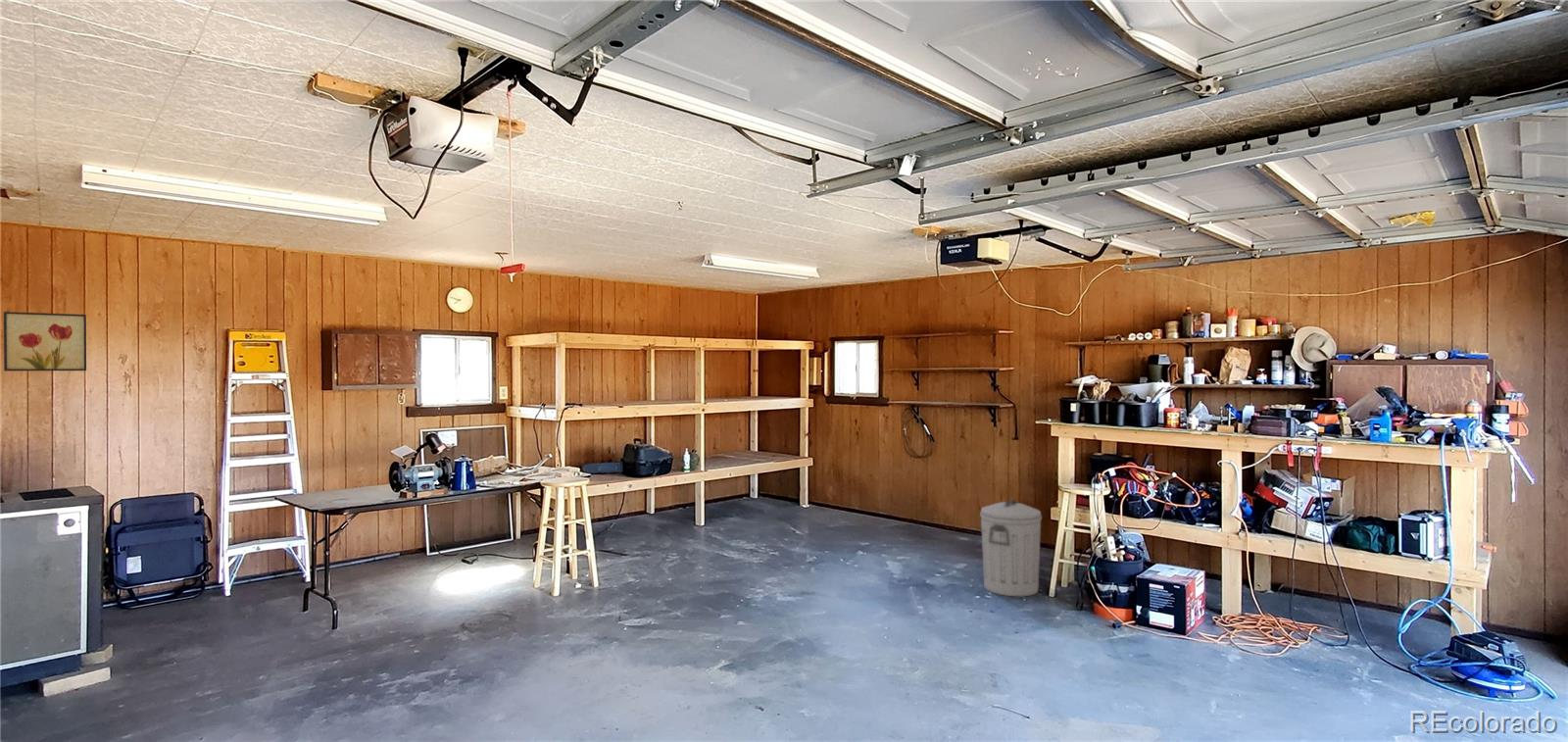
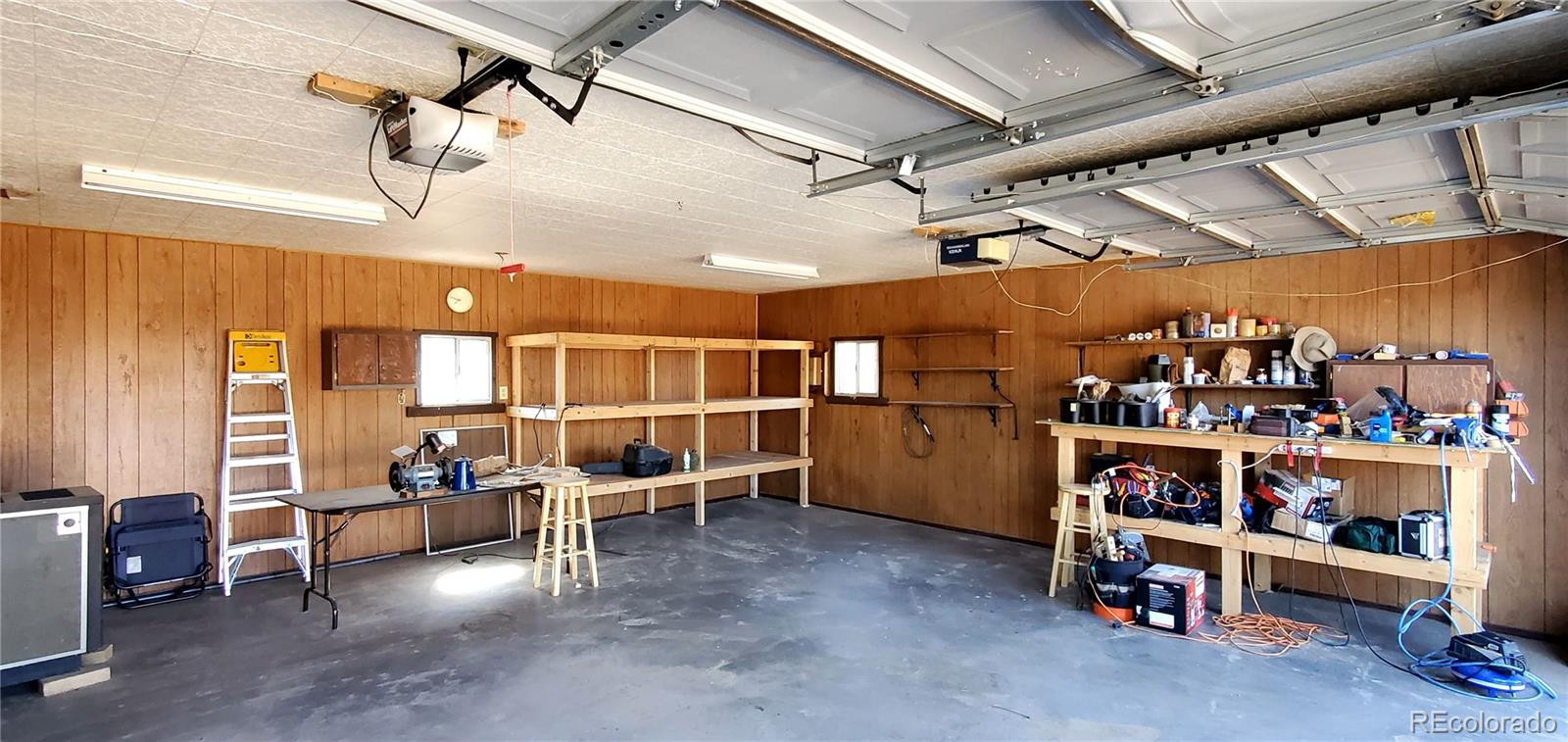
- trash can [979,499,1043,597]
- wall art [3,311,87,372]
